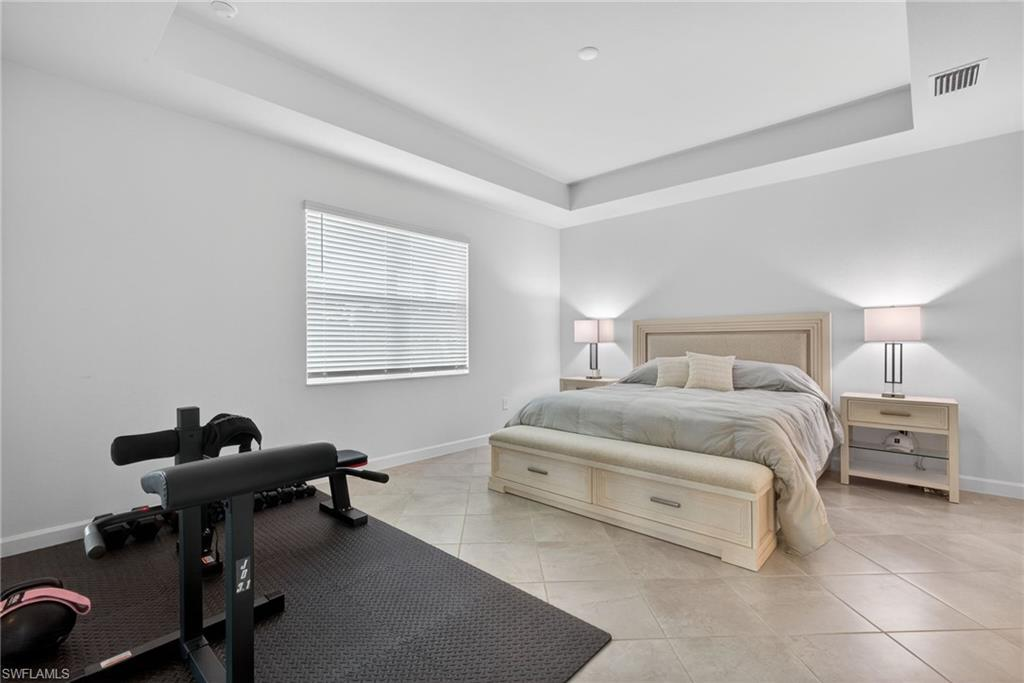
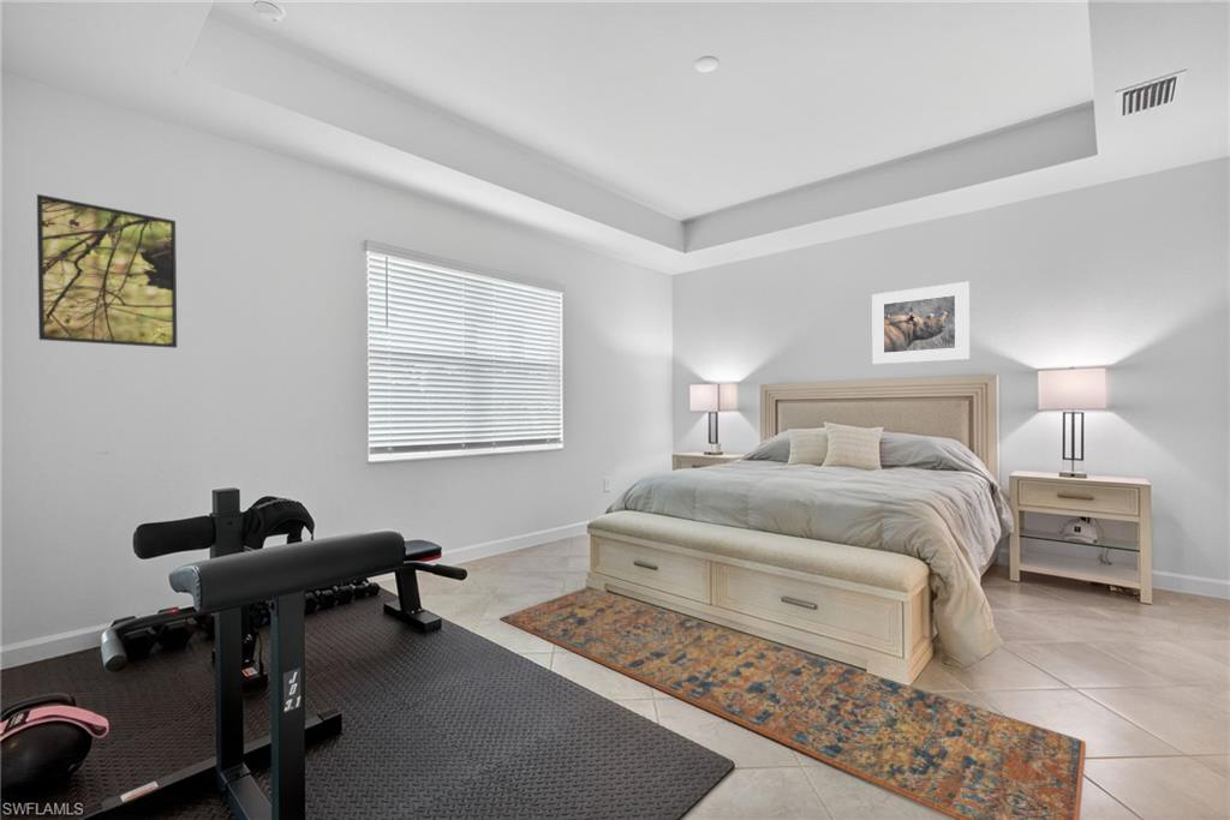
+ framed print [36,193,178,349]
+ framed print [871,281,971,365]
+ rug [498,586,1087,820]
